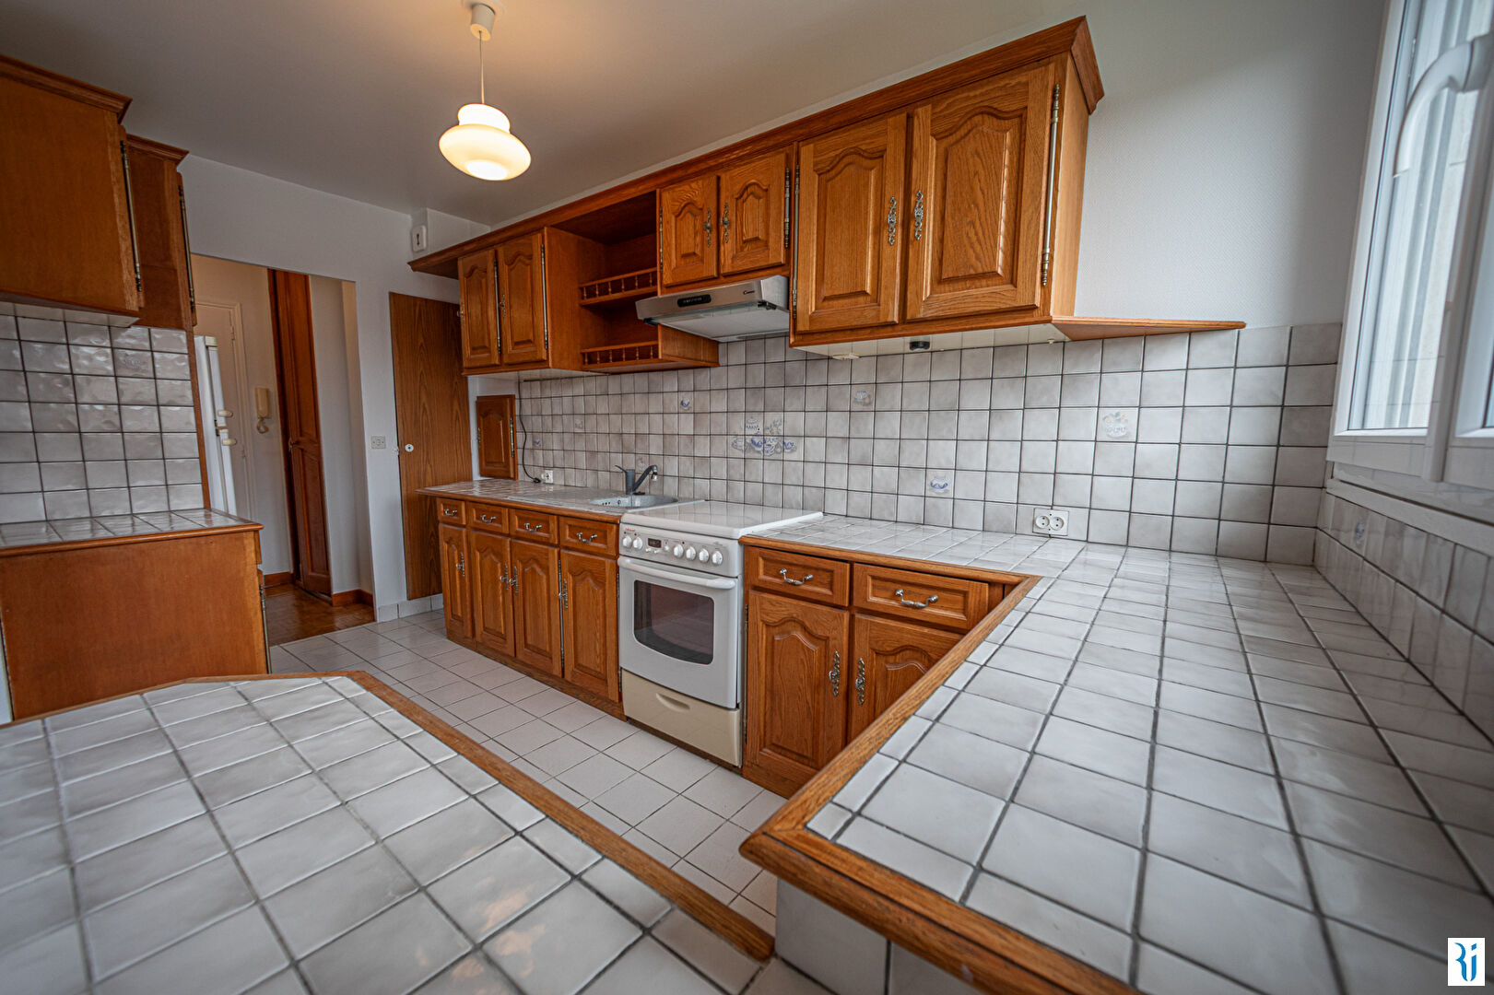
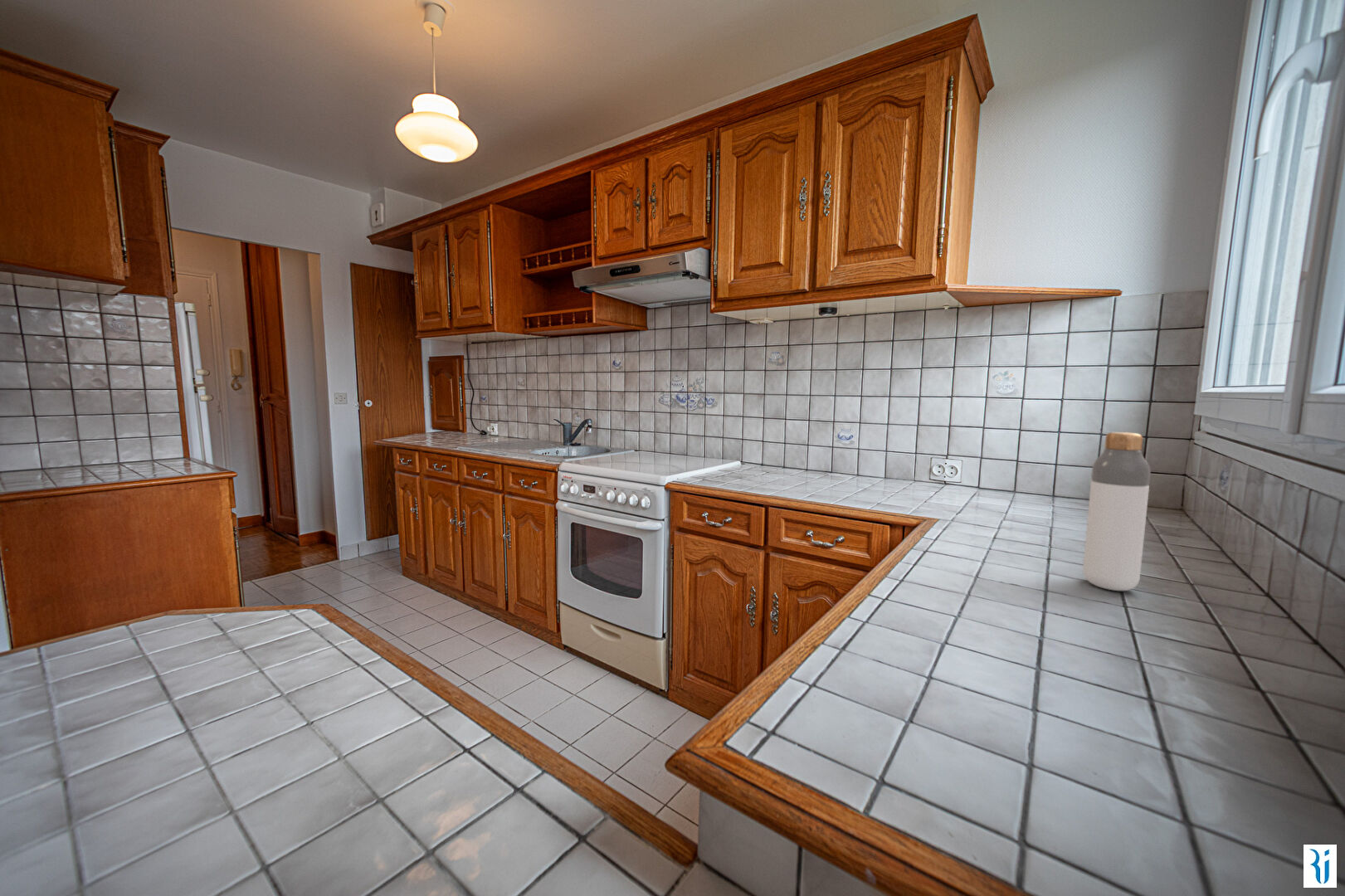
+ bottle [1082,431,1152,592]
